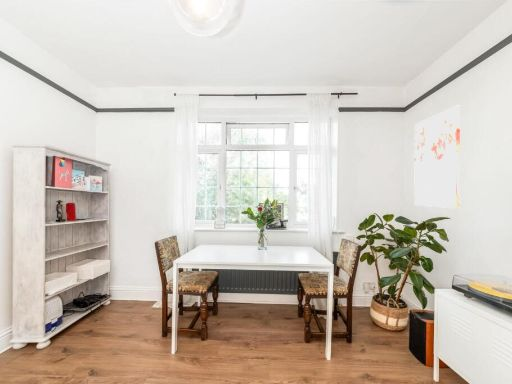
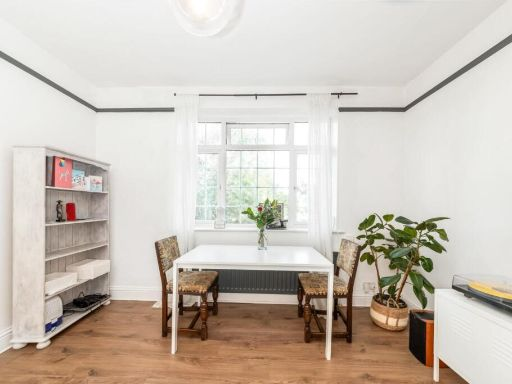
- wall art [413,105,461,209]
